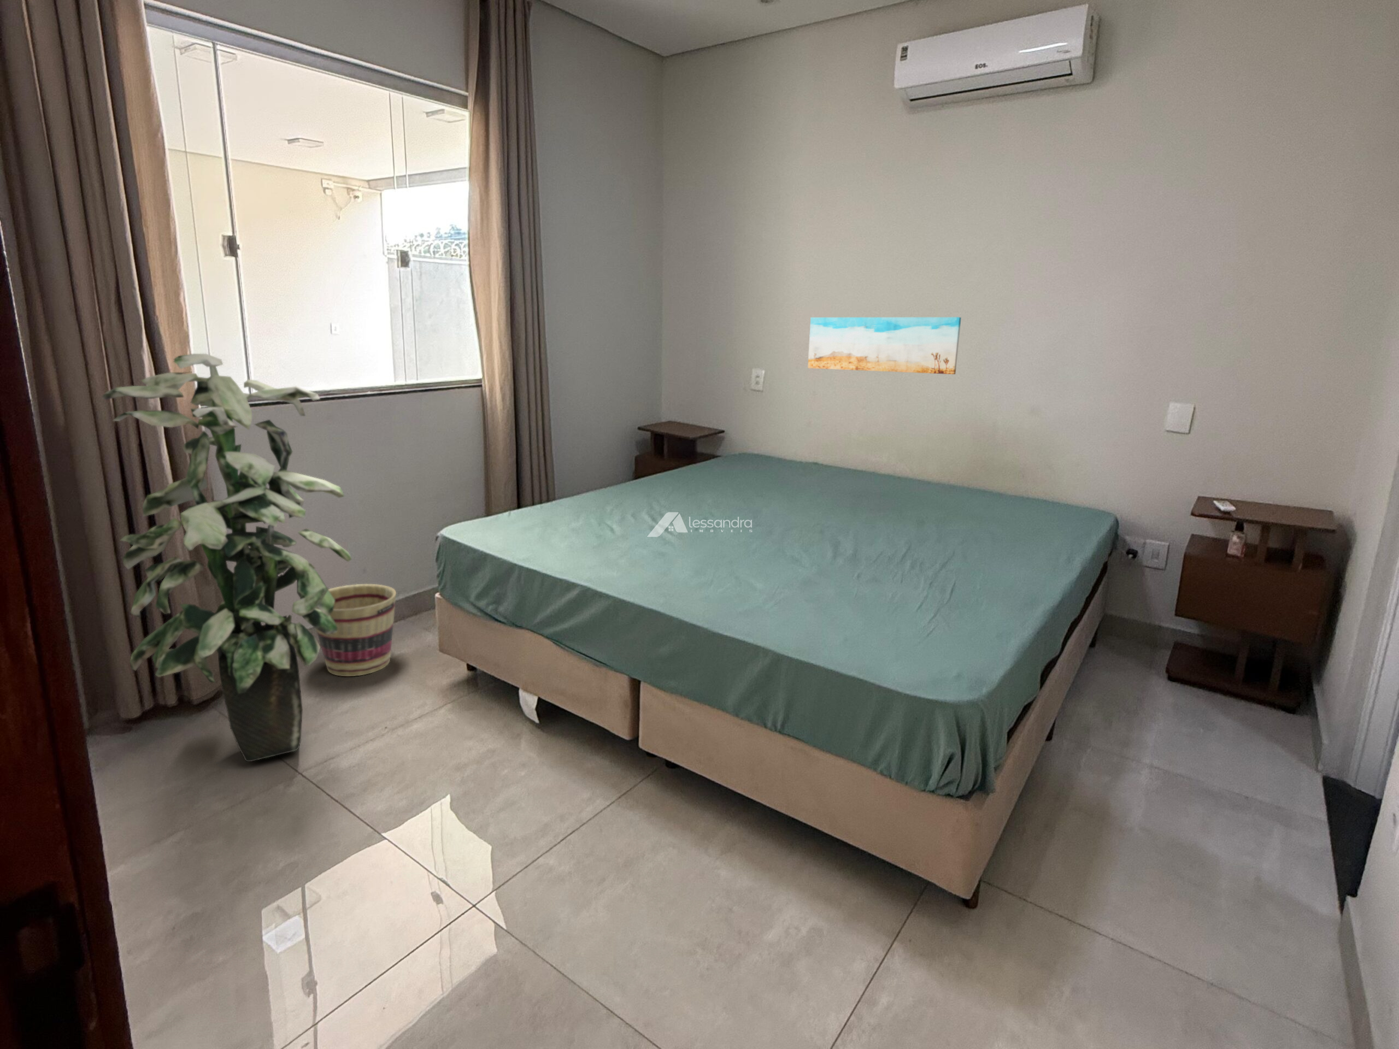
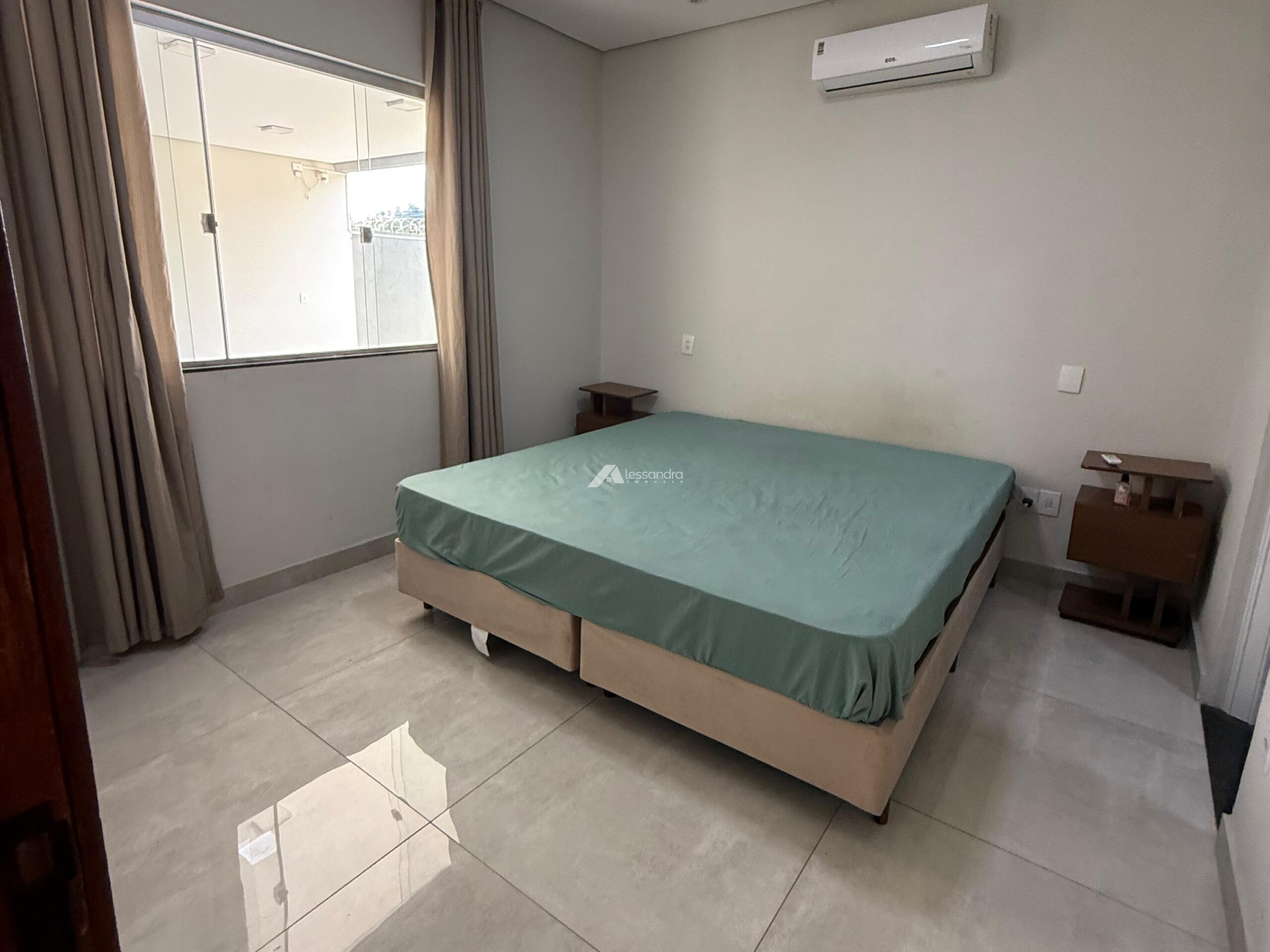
- wall art [807,316,962,375]
- indoor plant [101,353,353,763]
- basket [316,584,397,677]
